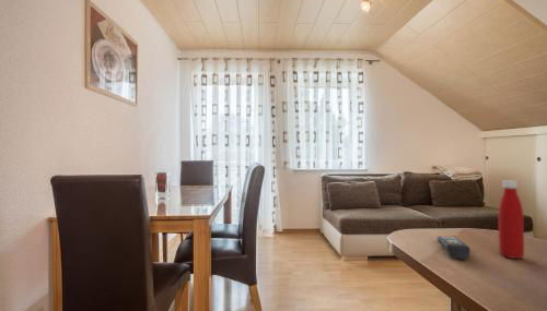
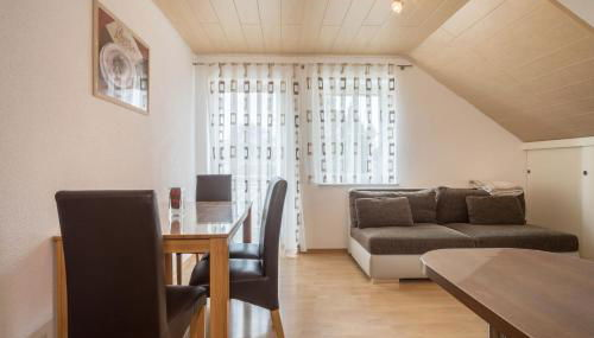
- bottle [498,179,525,260]
- remote control [437,235,470,260]
